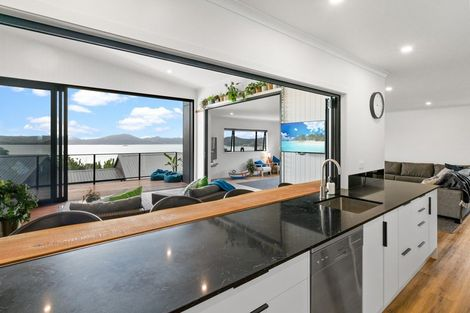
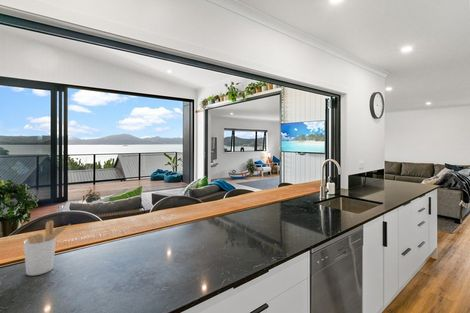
+ utensil holder [23,219,71,276]
